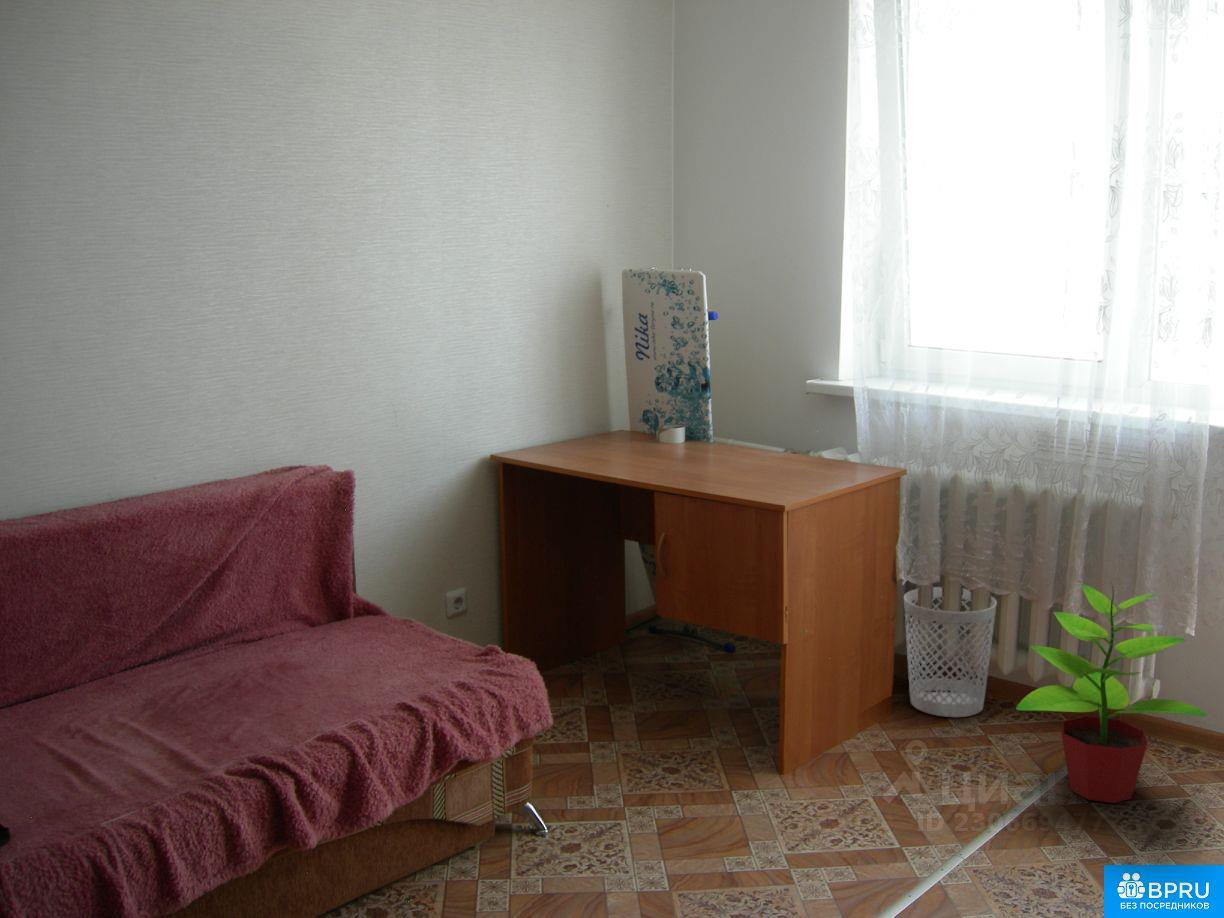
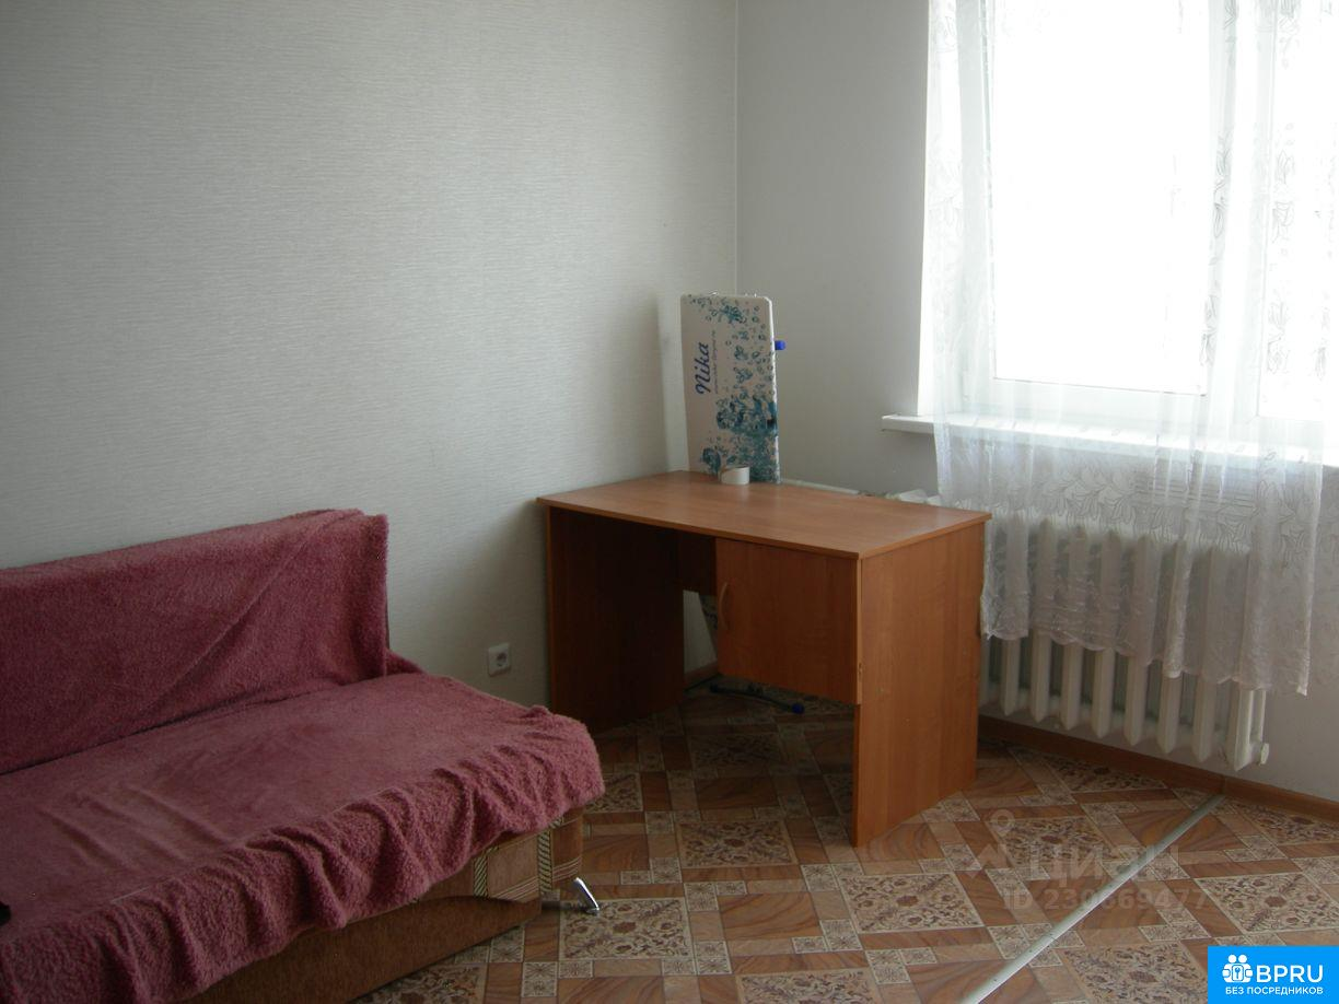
- potted plant [1015,582,1208,804]
- wastebasket [903,586,998,718]
